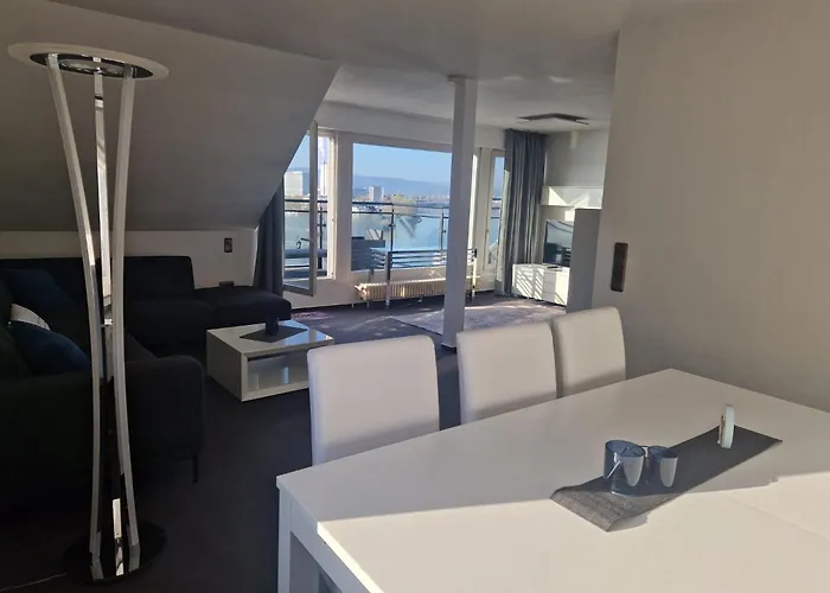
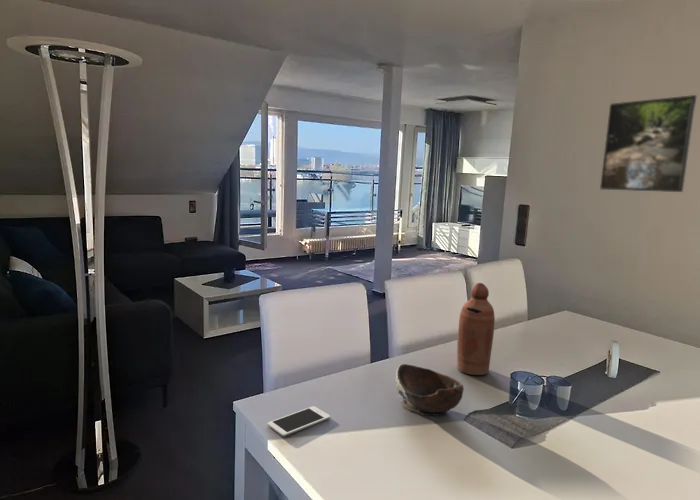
+ bottle [456,282,496,376]
+ bowl [395,363,465,417]
+ cell phone [267,405,331,437]
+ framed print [599,94,698,193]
